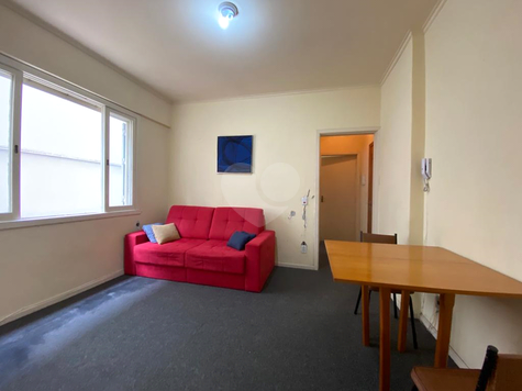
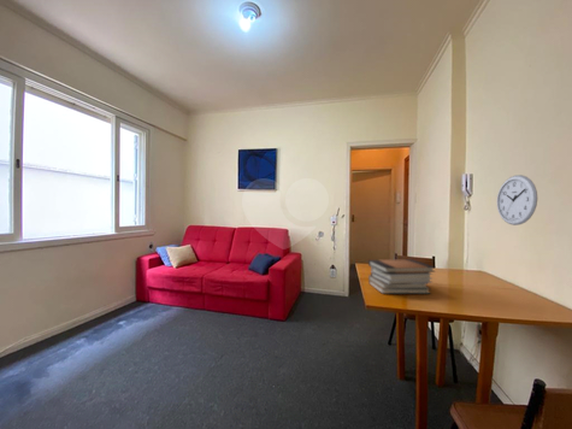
+ wall clock [496,174,538,227]
+ book stack [367,258,437,295]
